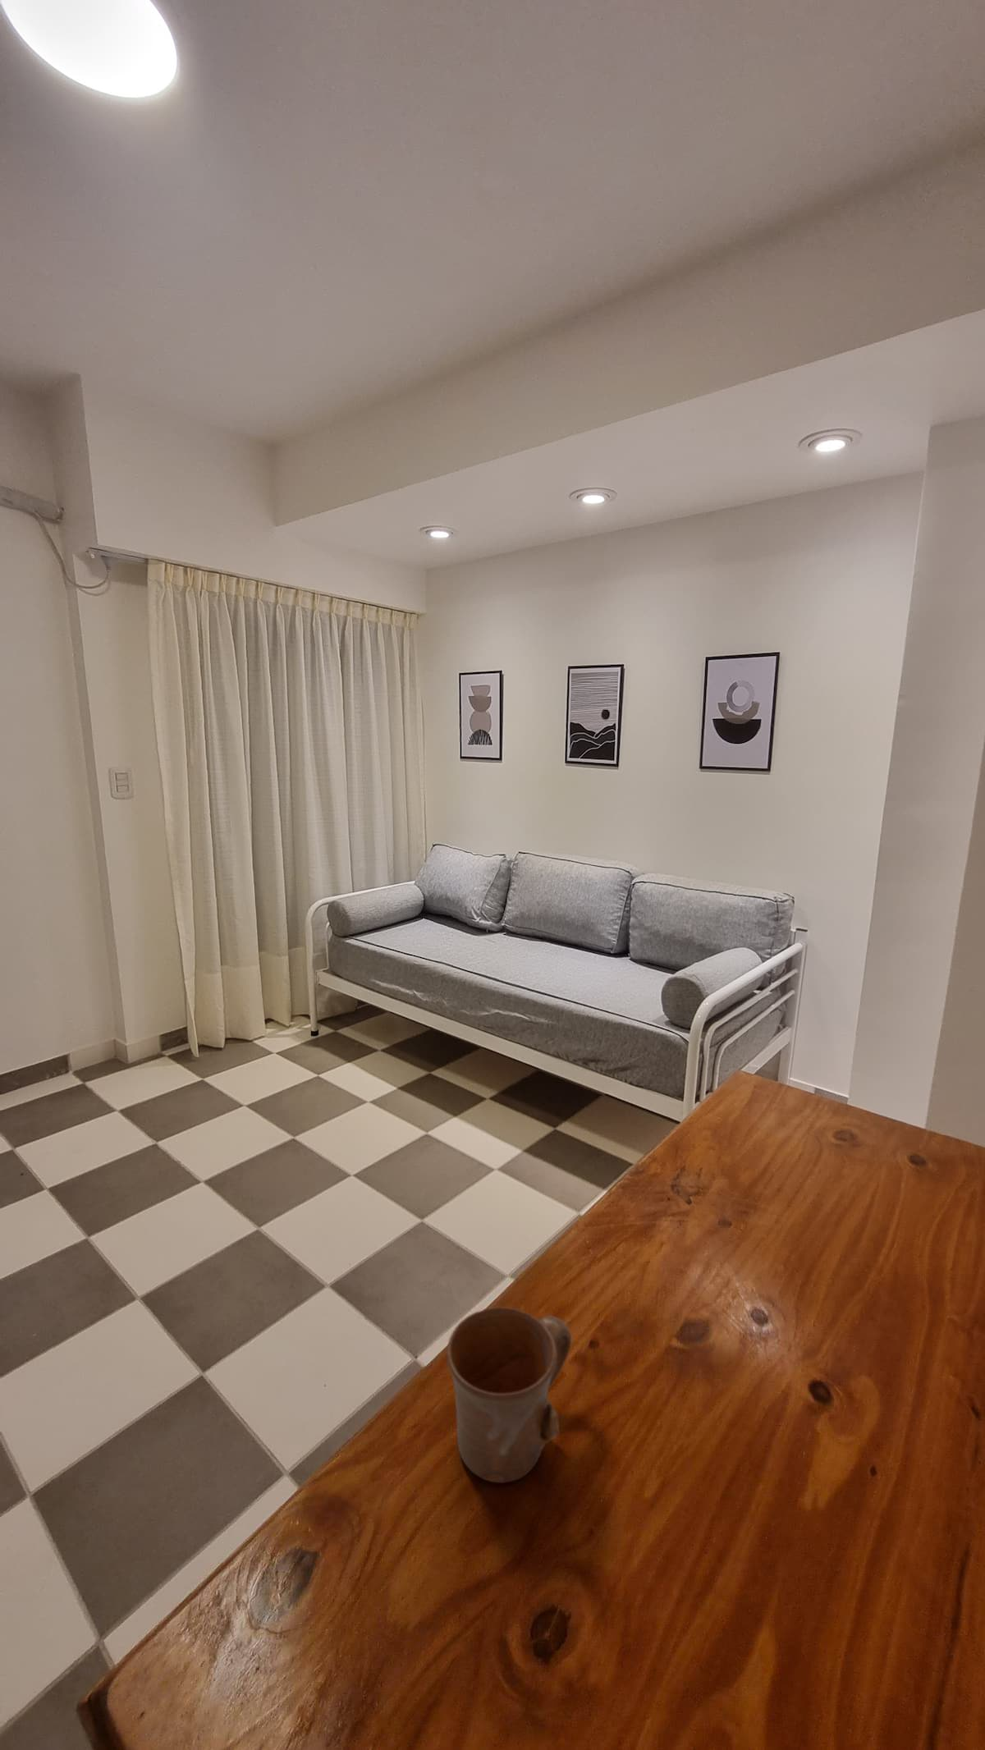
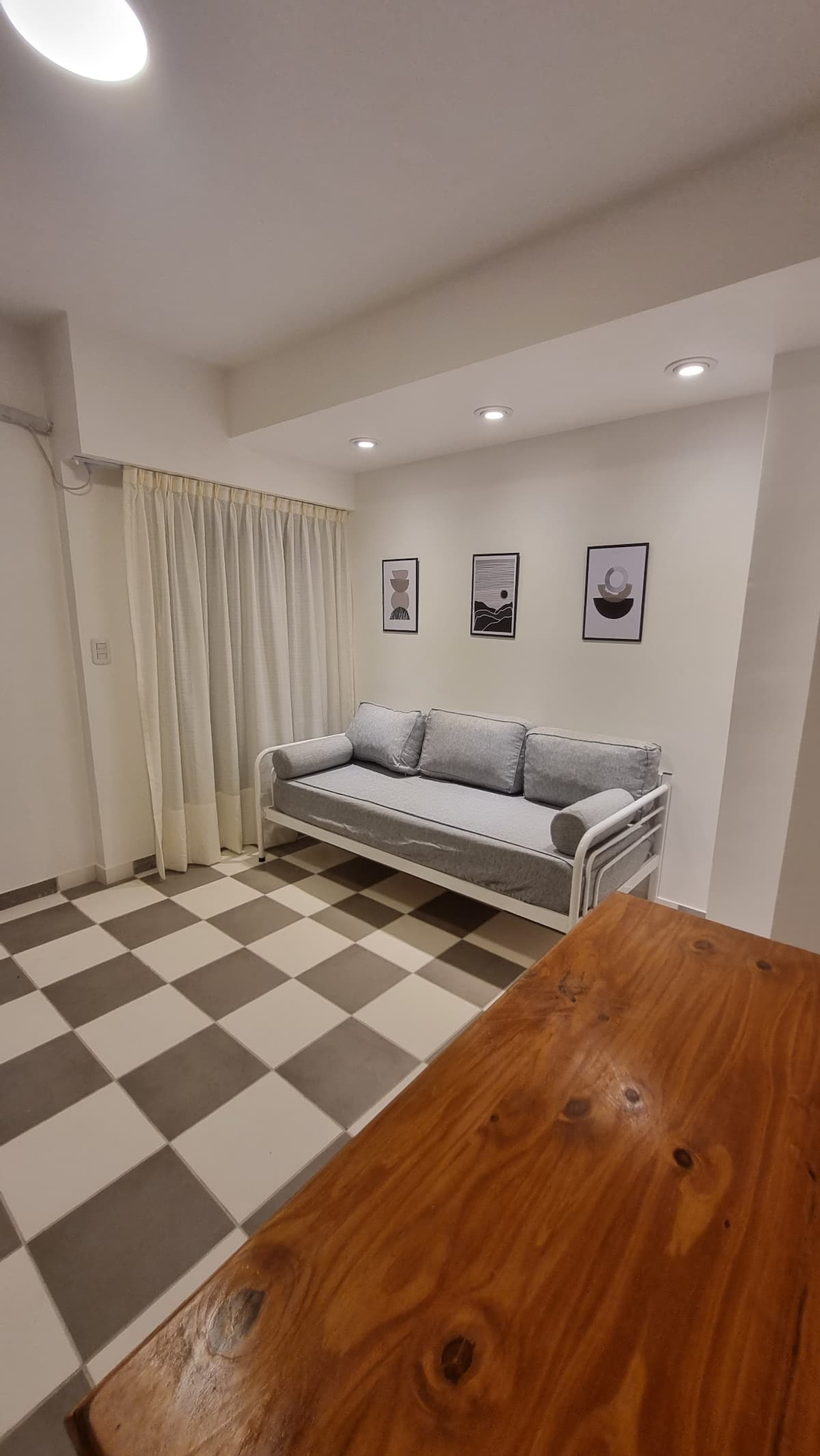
- mug [446,1306,572,1484]
